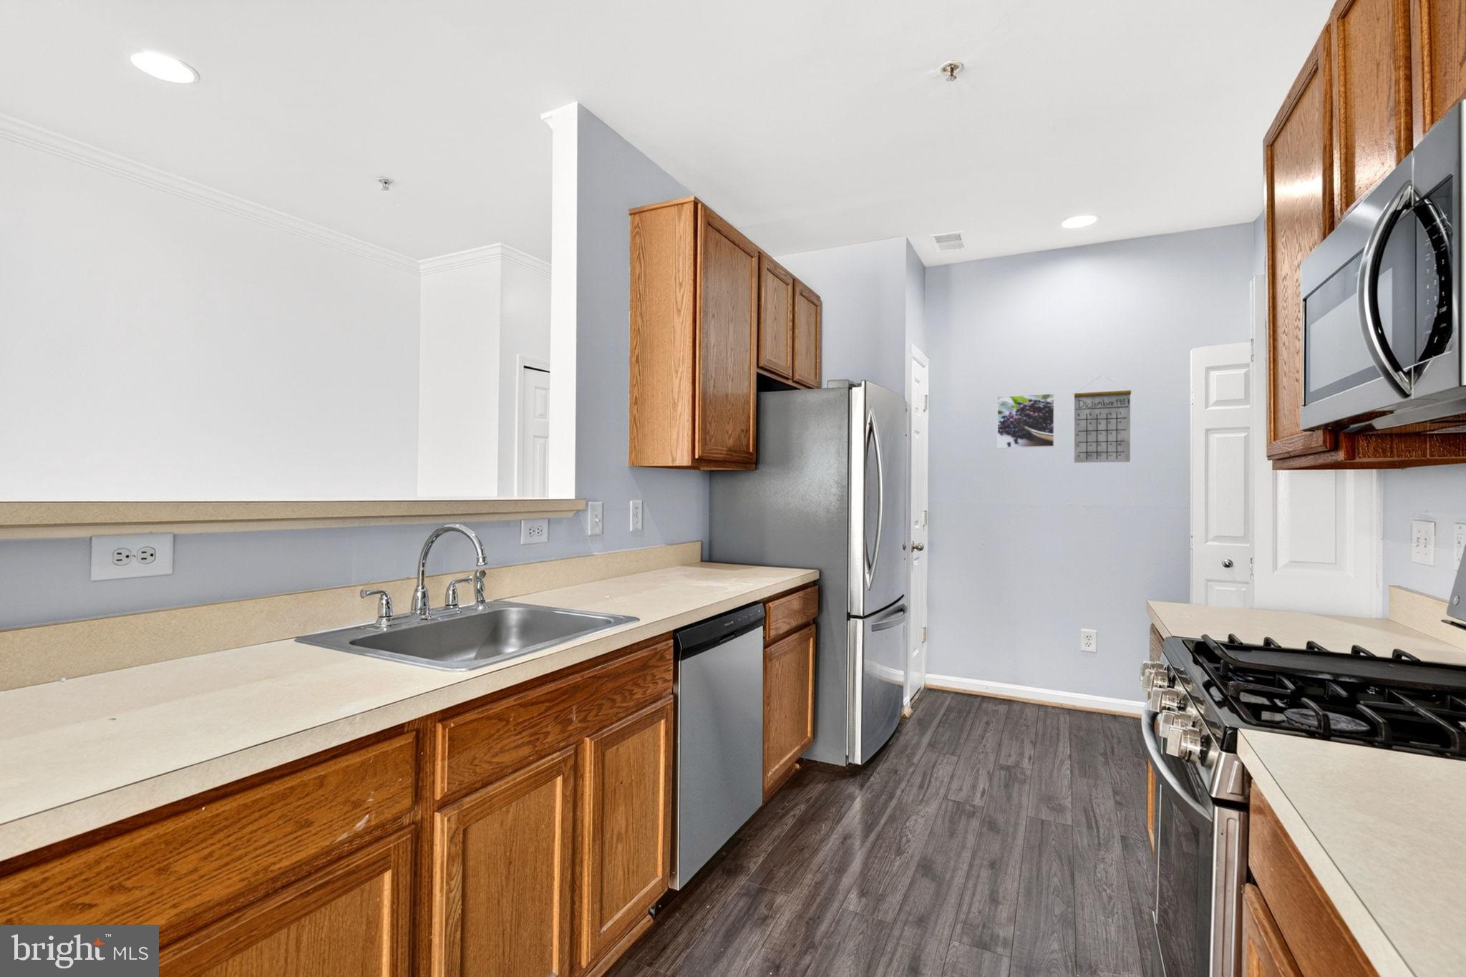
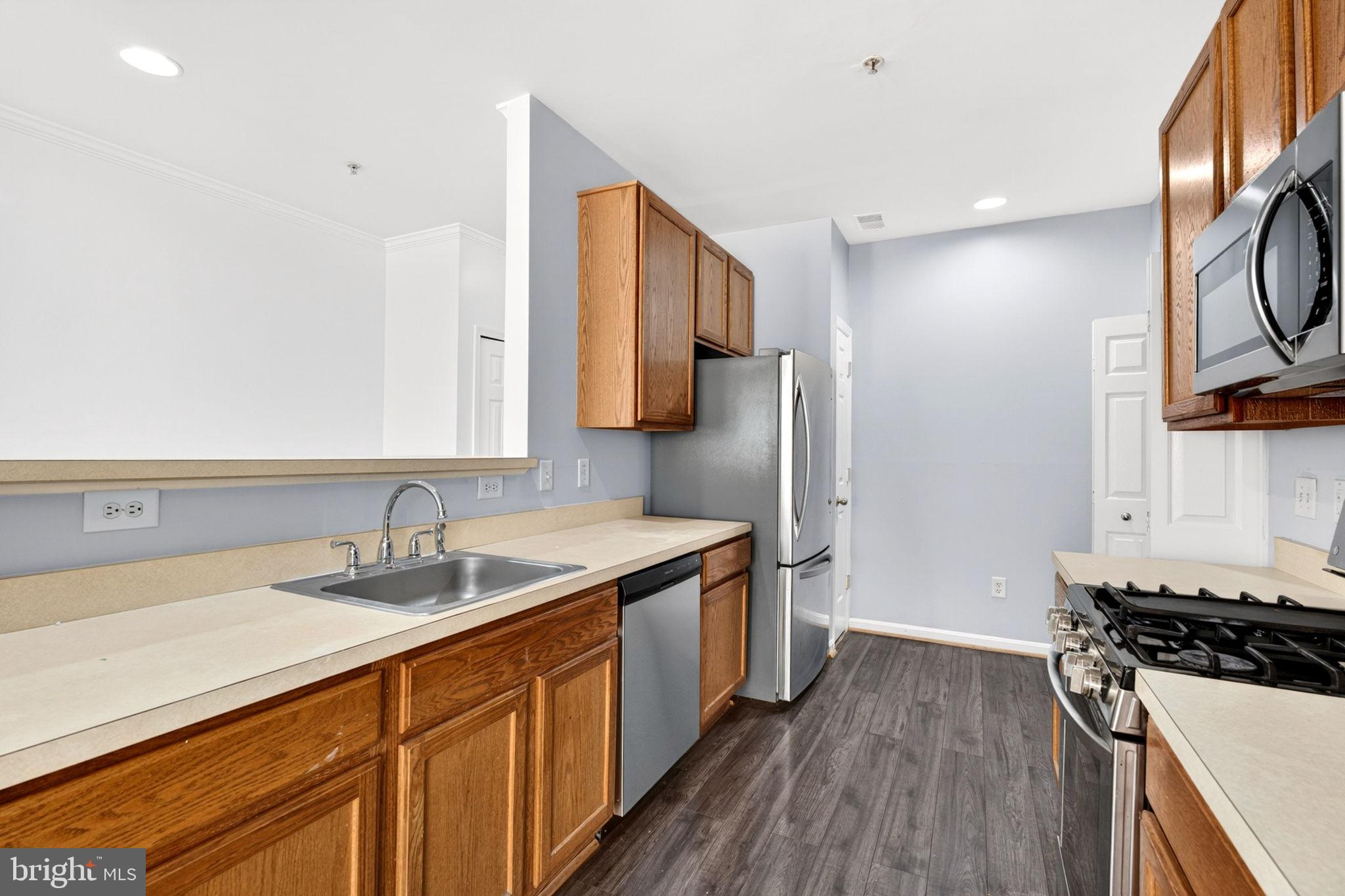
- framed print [996,393,1055,449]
- calendar [1074,376,1131,463]
